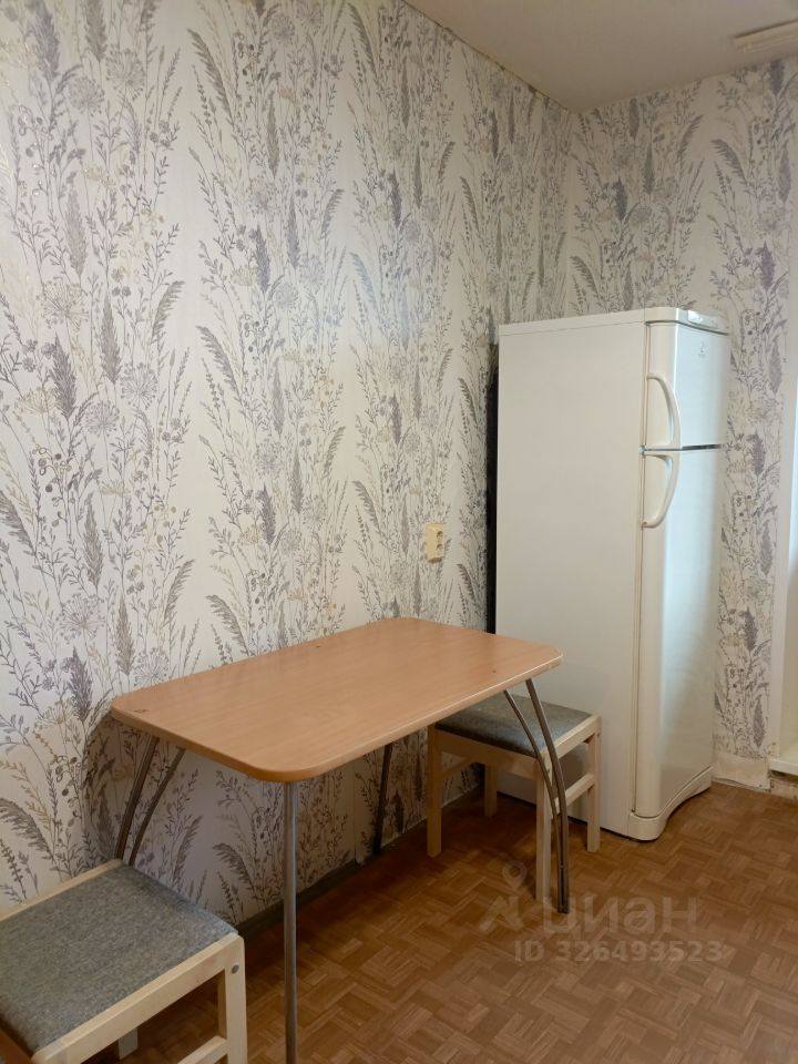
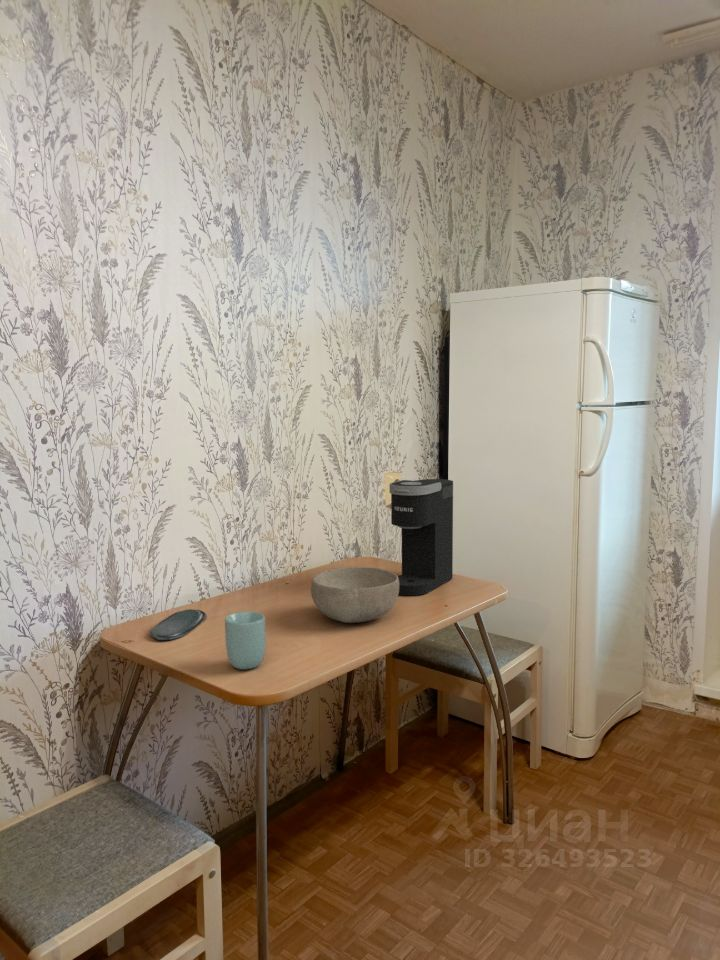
+ cup [224,610,267,670]
+ oval tray [150,608,207,641]
+ bowl [310,566,399,624]
+ coffee maker [389,478,454,597]
